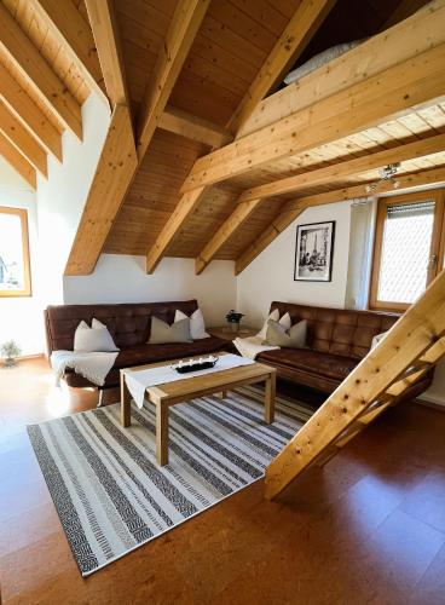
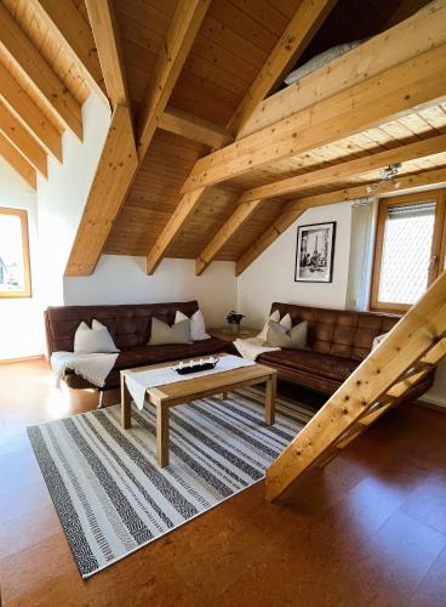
- potted plant [0,338,23,367]
